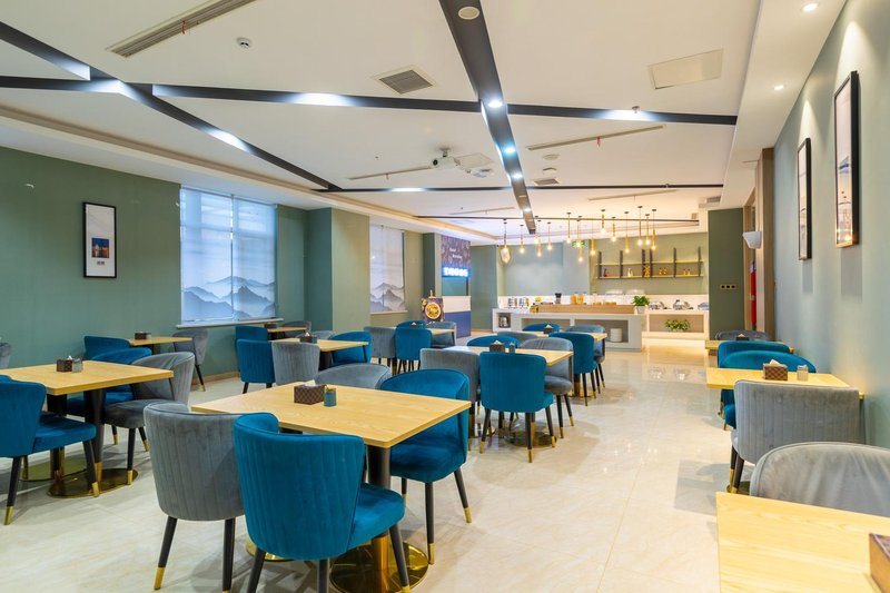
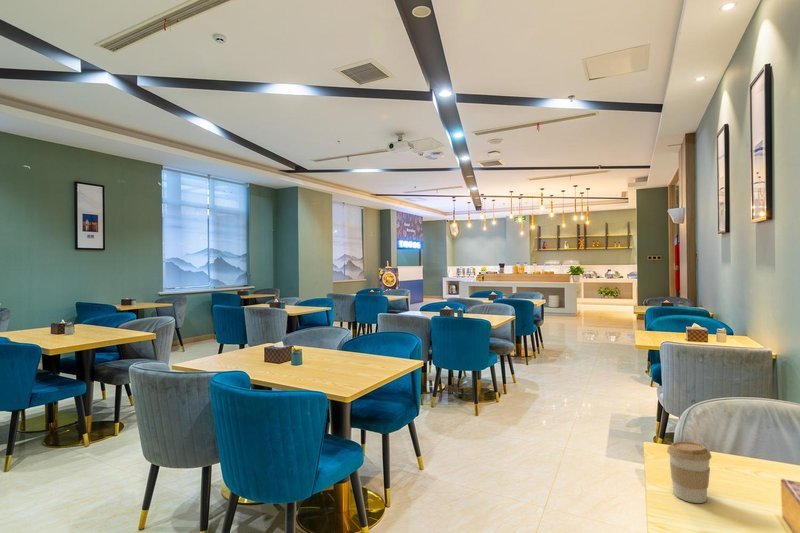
+ coffee cup [666,441,712,504]
